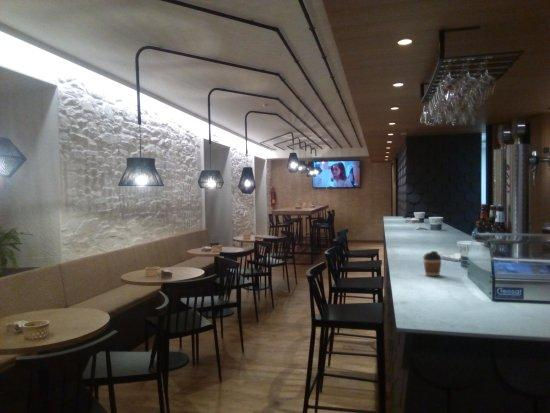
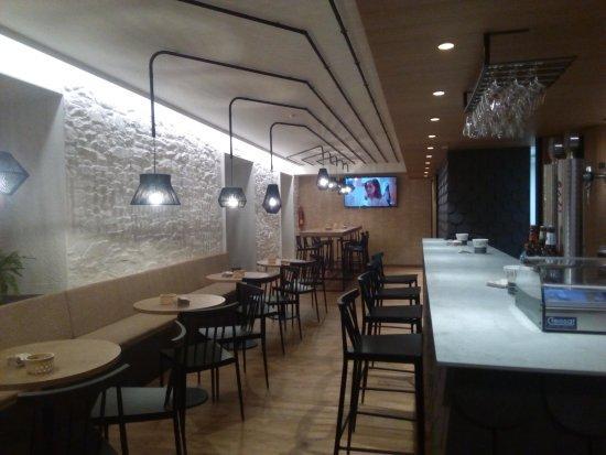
- coffee cup [422,250,443,277]
